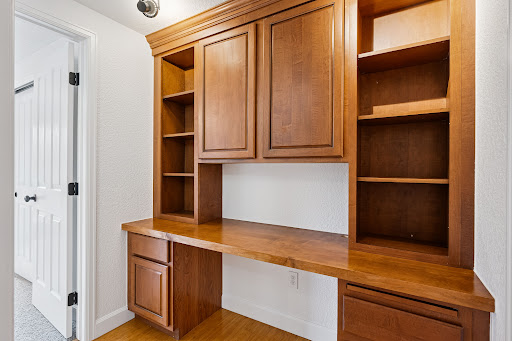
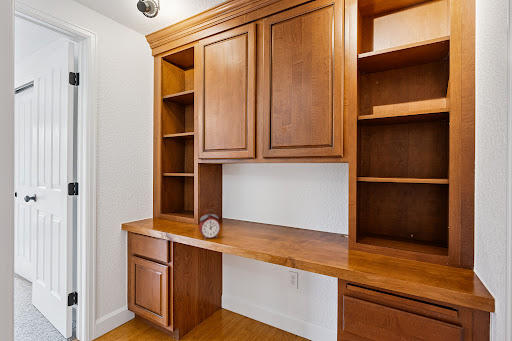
+ alarm clock [198,208,221,240]
